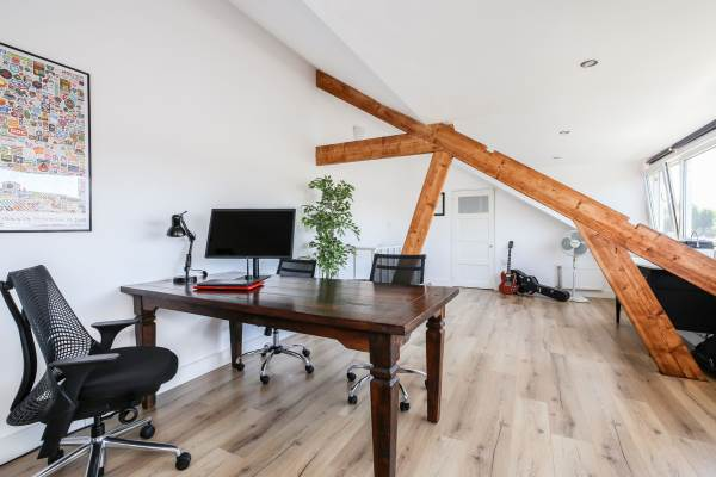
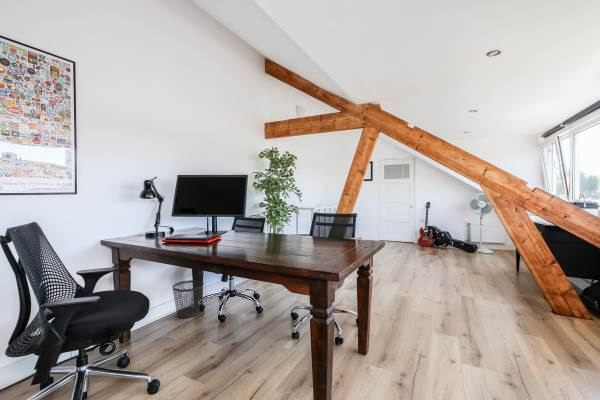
+ wastebasket [171,279,204,319]
